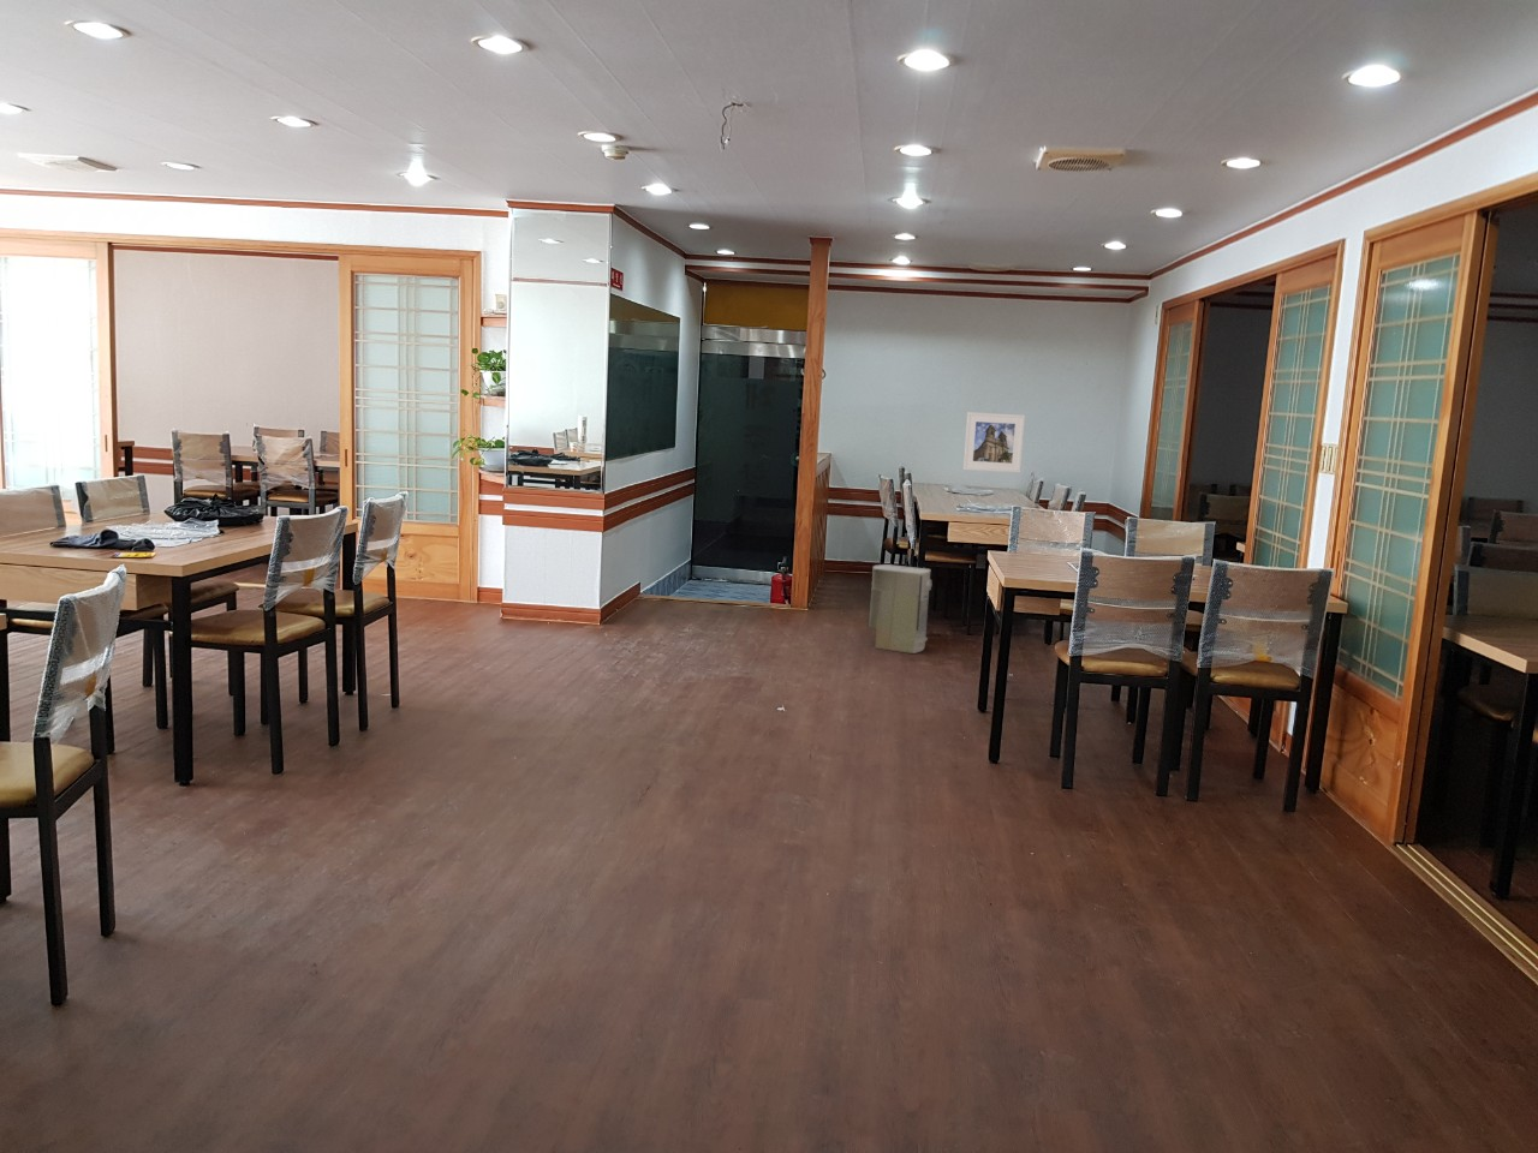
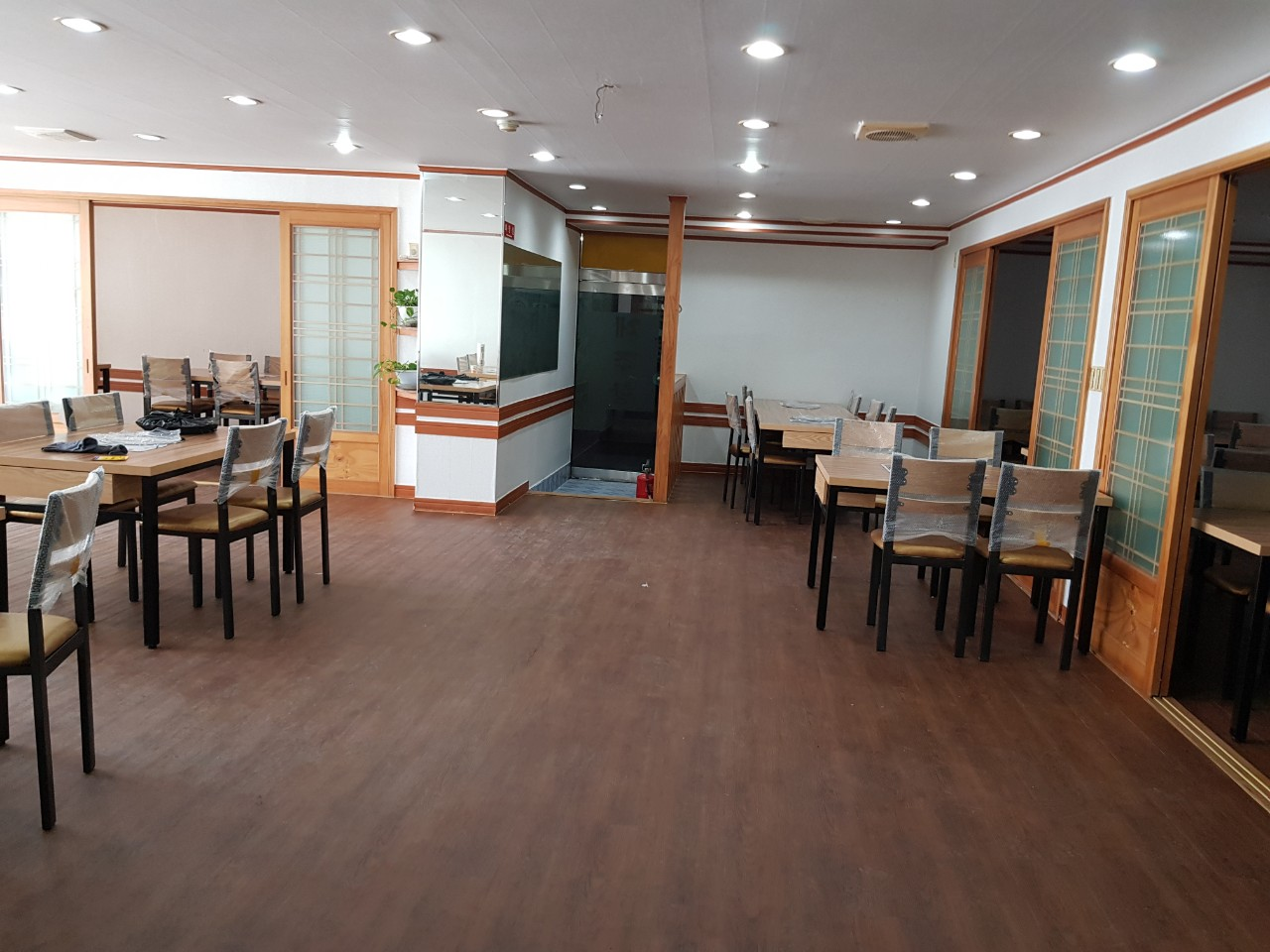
- air purifier [867,563,932,654]
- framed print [962,411,1026,474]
